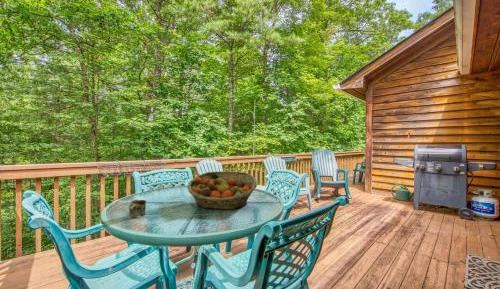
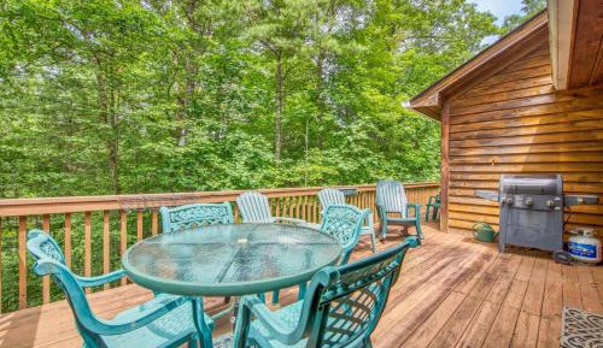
- fruit basket [186,170,258,210]
- mug [128,199,147,218]
